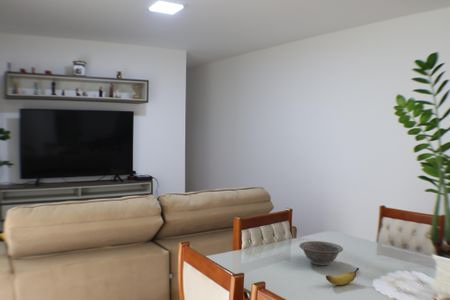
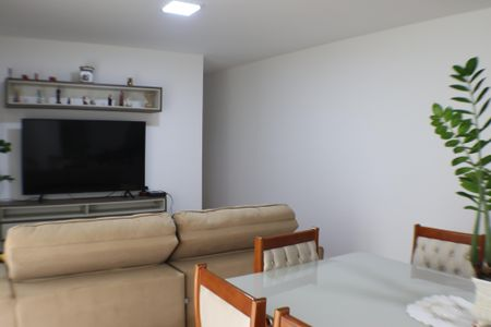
- banana [325,267,360,286]
- decorative bowl [298,240,344,266]
